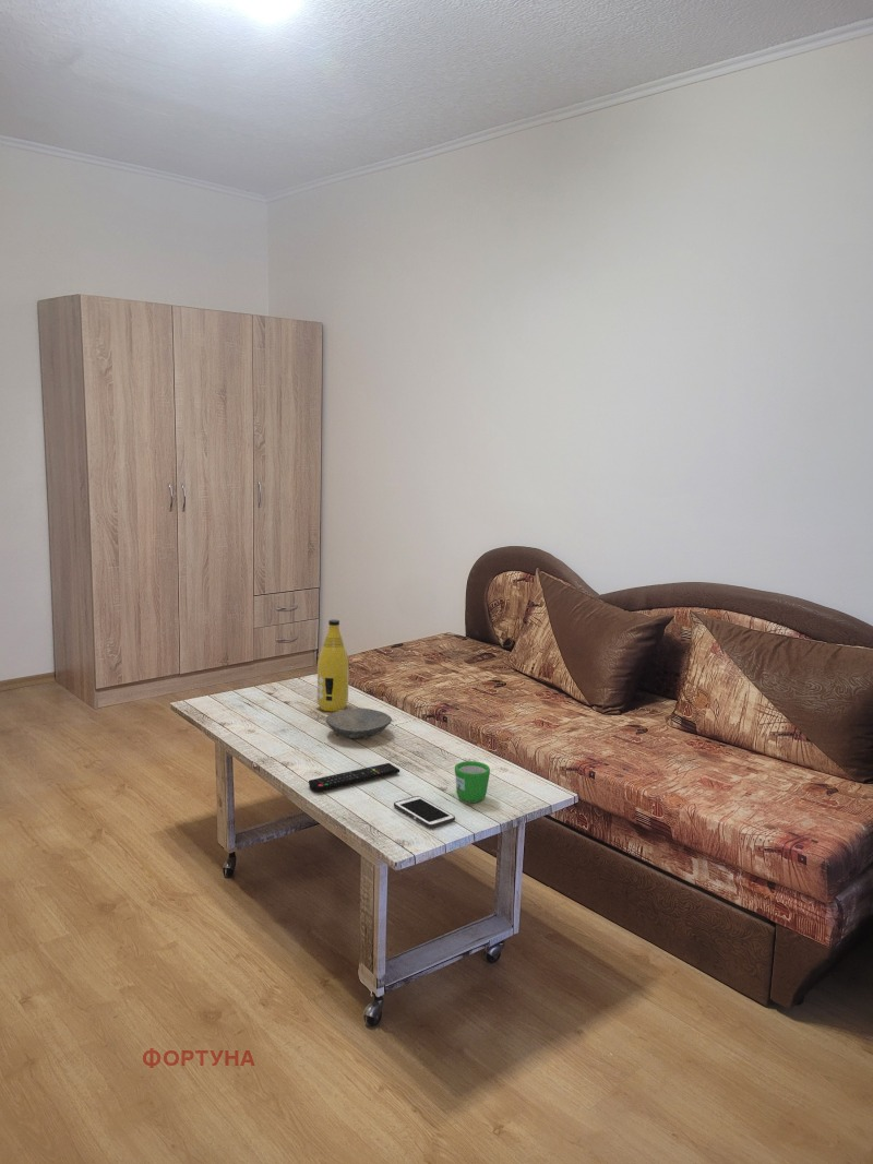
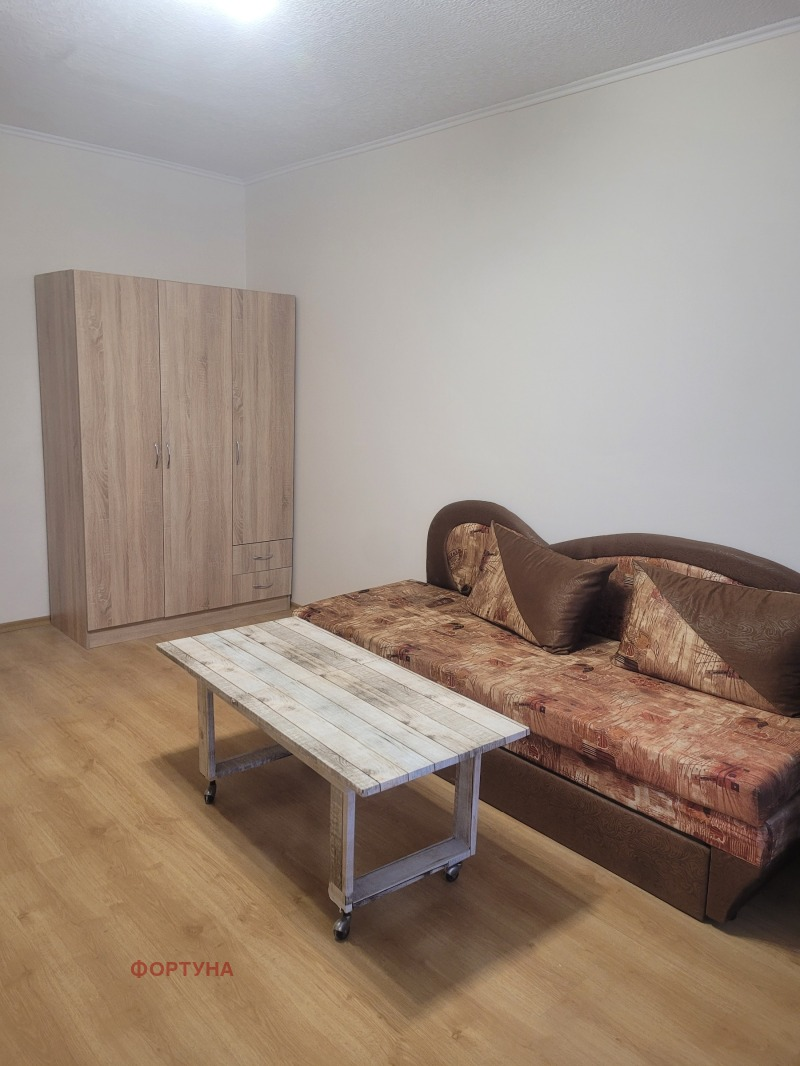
- remote control [308,762,400,792]
- bowl [325,706,393,740]
- cell phone [393,795,456,829]
- mug [454,760,491,804]
- bottle [316,619,350,712]
